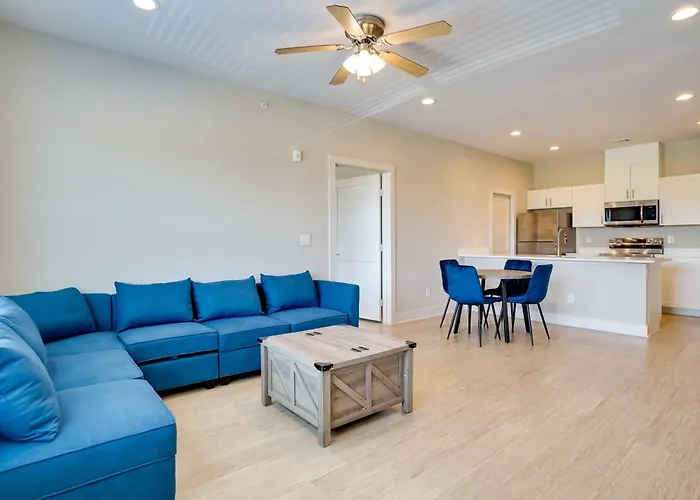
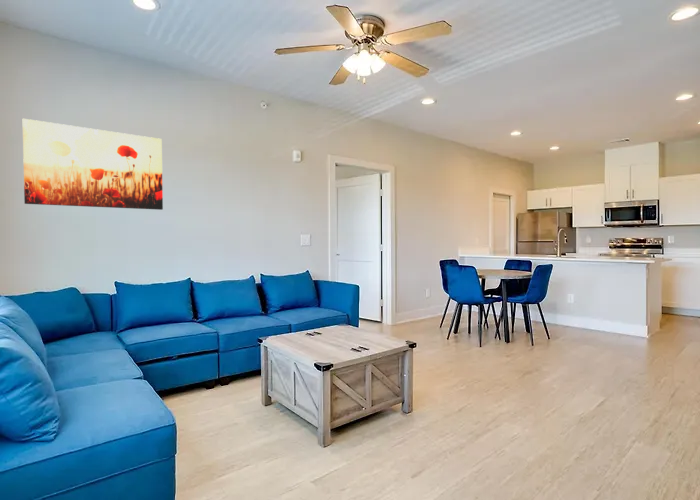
+ wall art [22,118,164,211]
